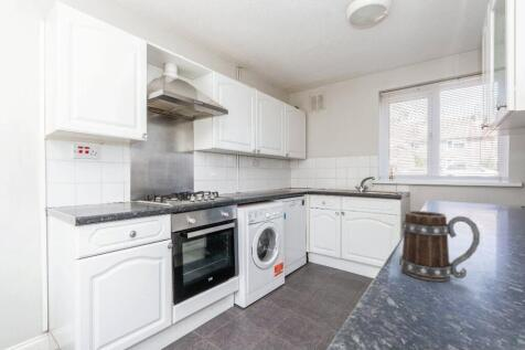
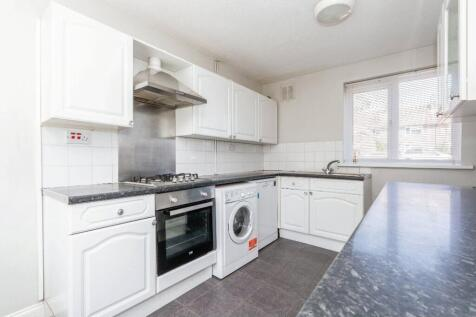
- mug [398,210,481,283]
